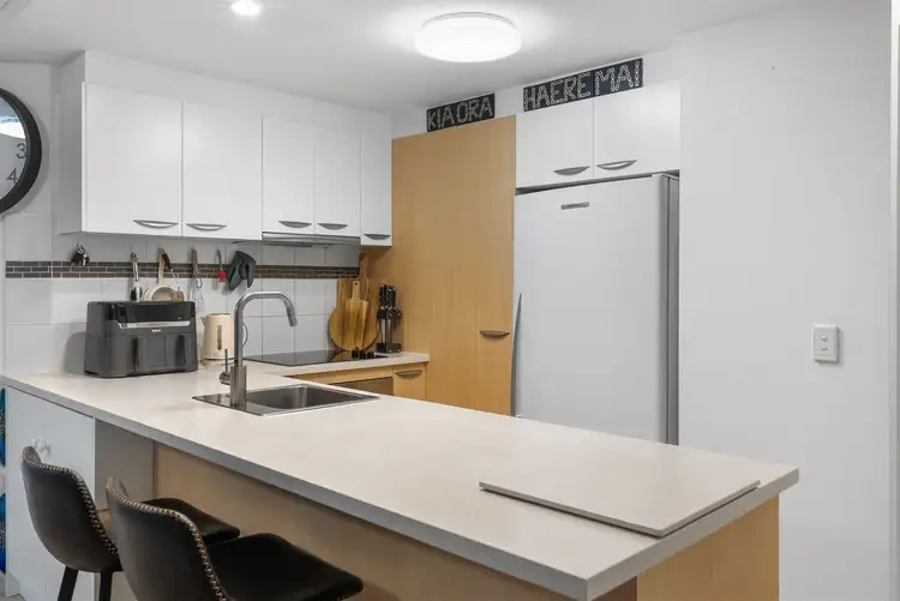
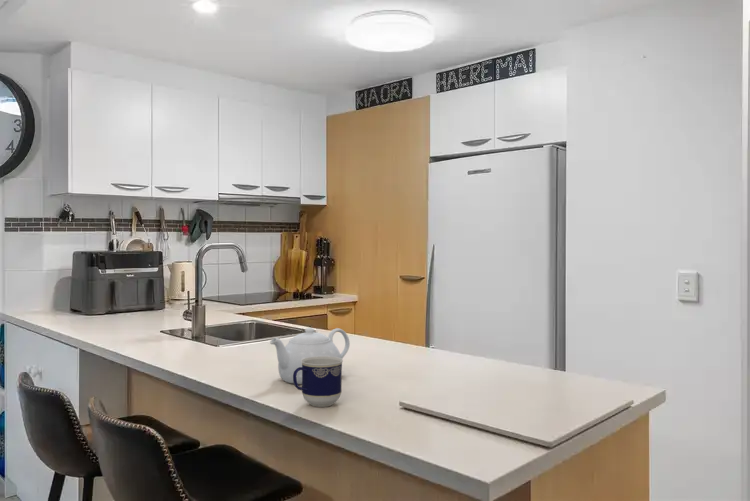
+ teapot [269,327,351,385]
+ cup [293,356,344,408]
